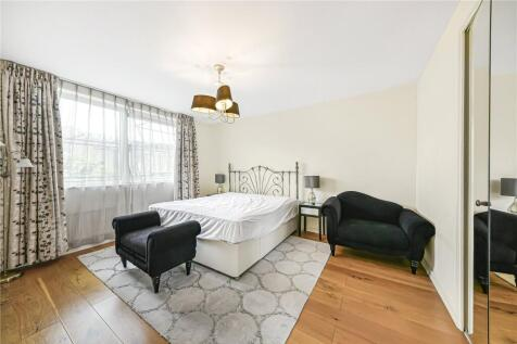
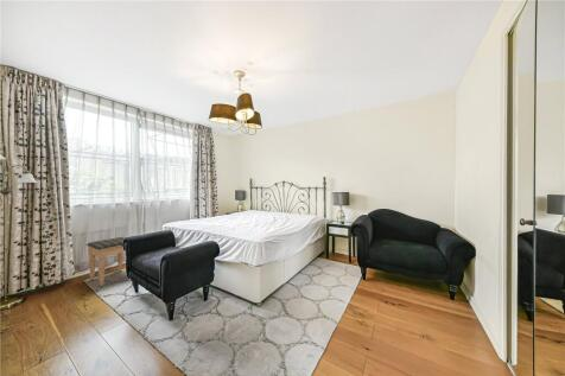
+ footstool [85,236,126,287]
